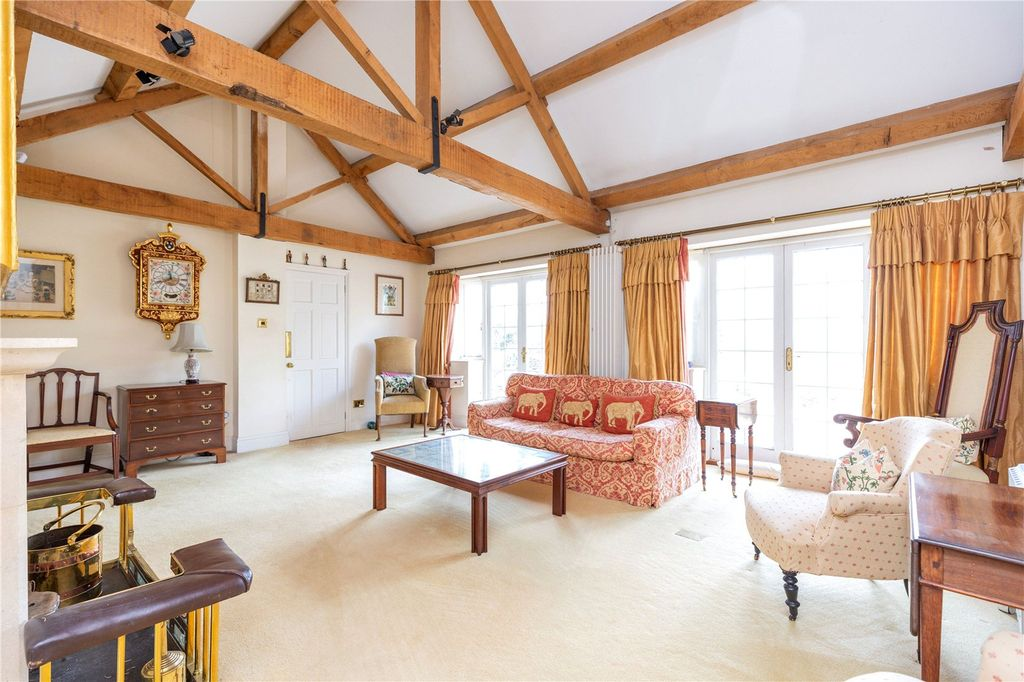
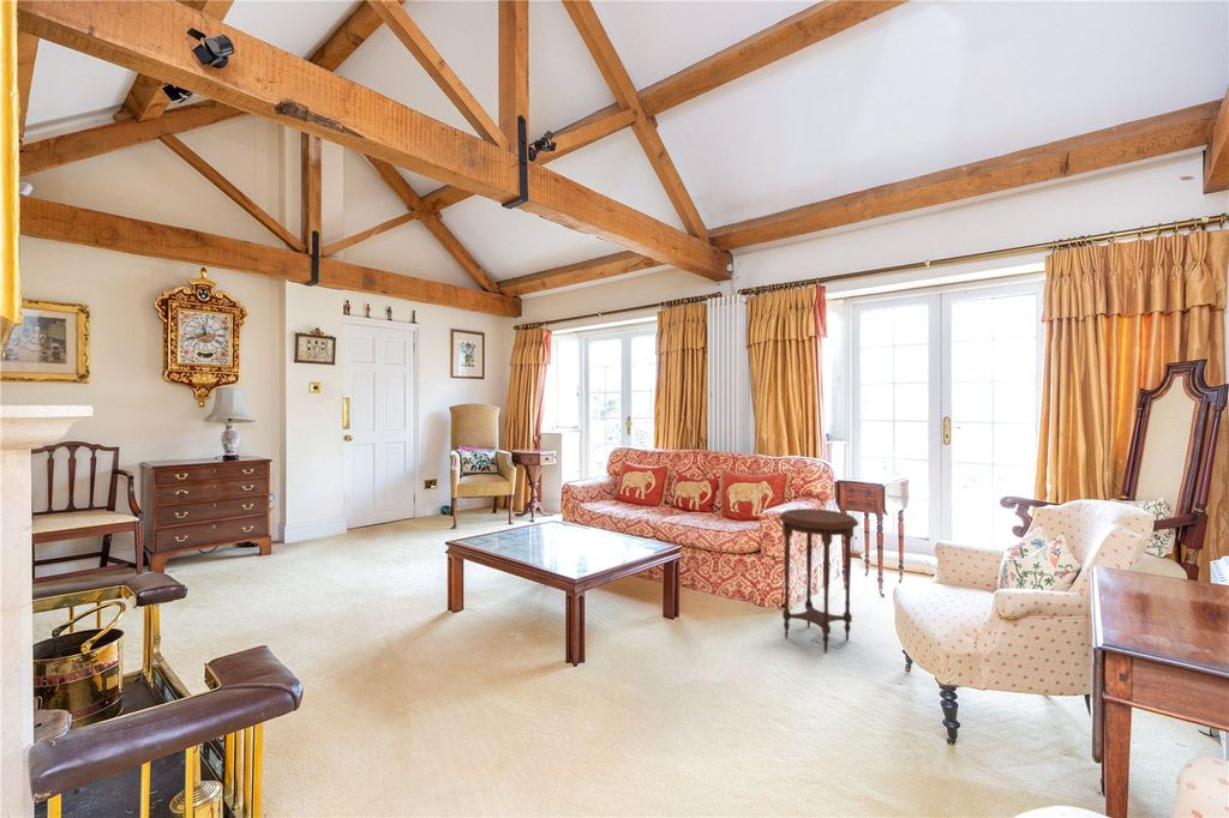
+ side table [778,507,859,654]
